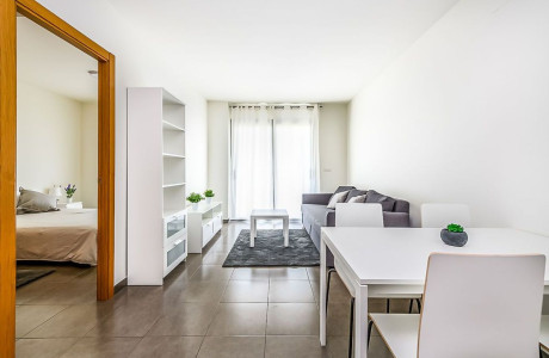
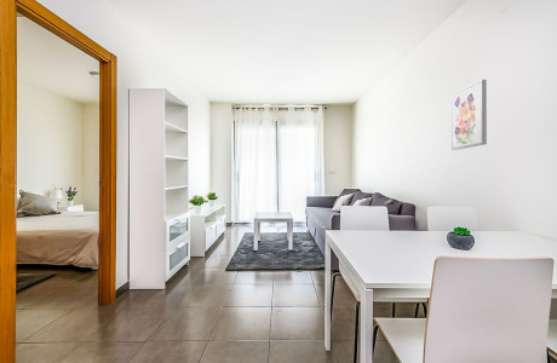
+ wall art [450,79,488,151]
